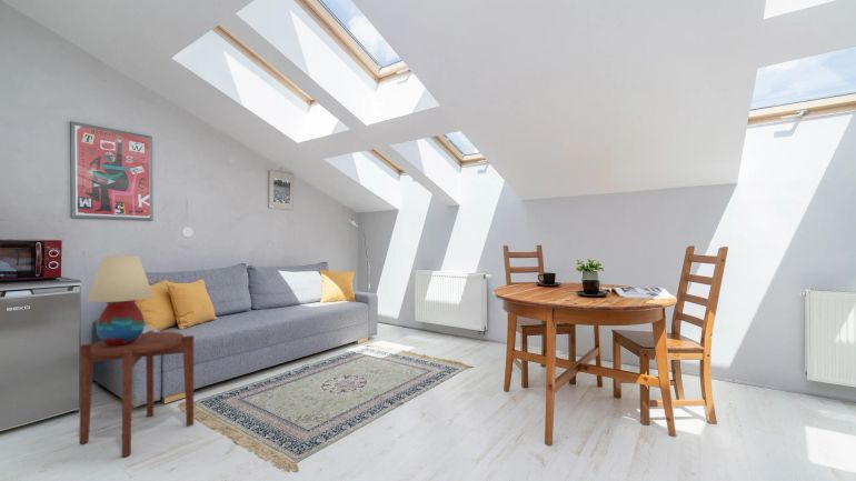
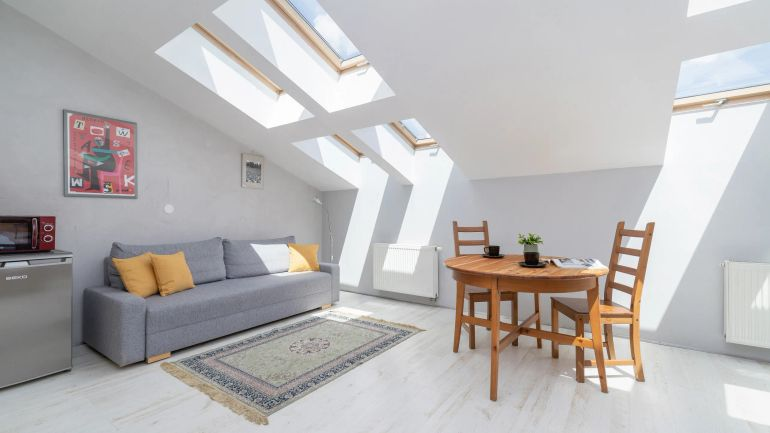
- side table [79,330,195,458]
- table lamp [86,255,155,345]
